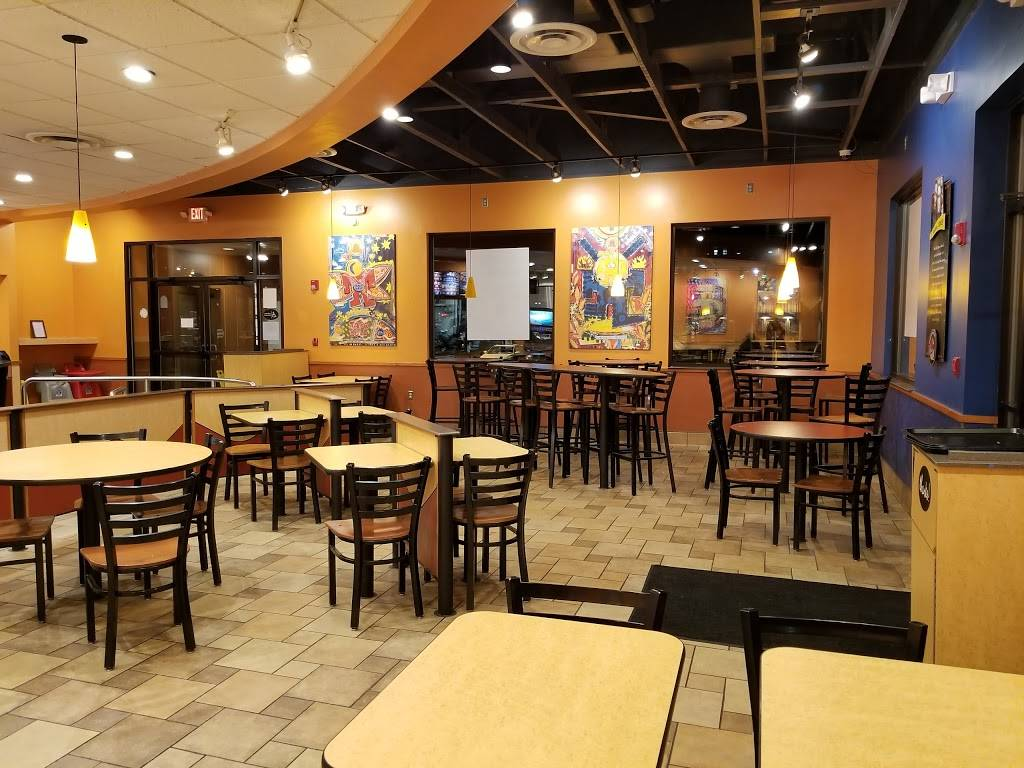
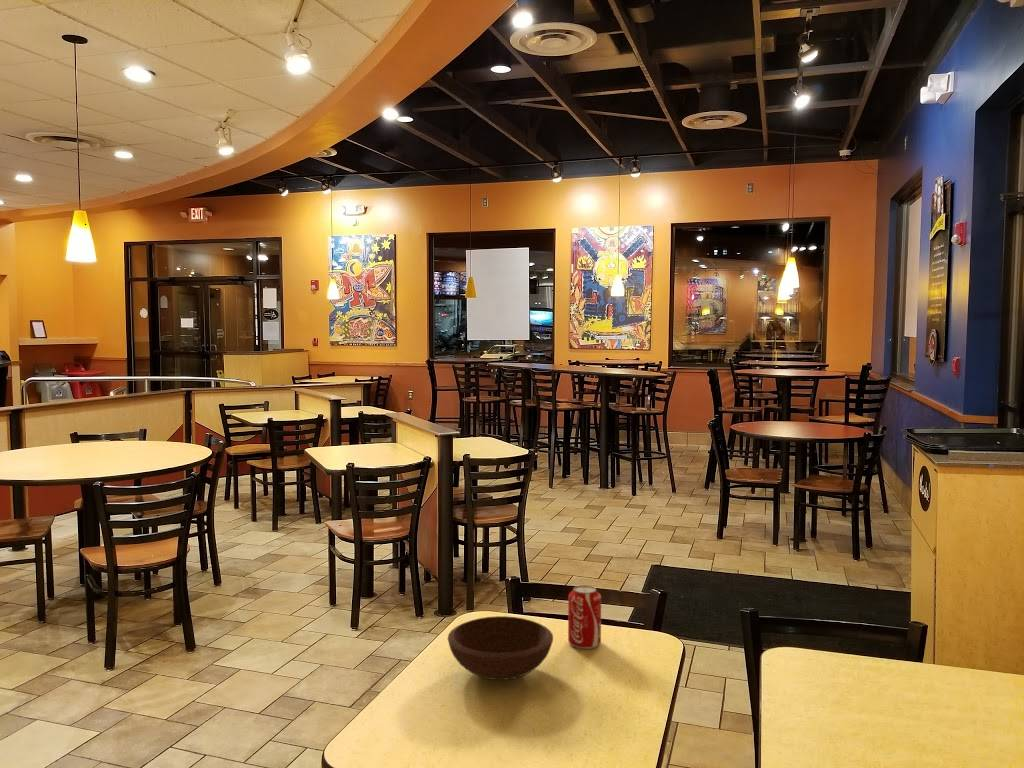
+ bowl [447,615,554,681]
+ beverage can [567,584,602,650]
